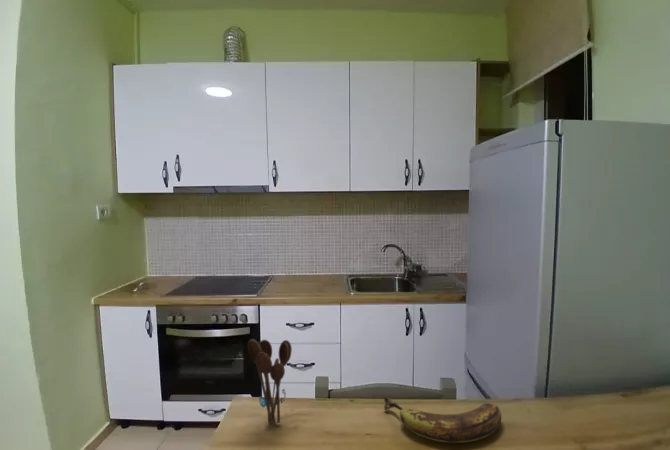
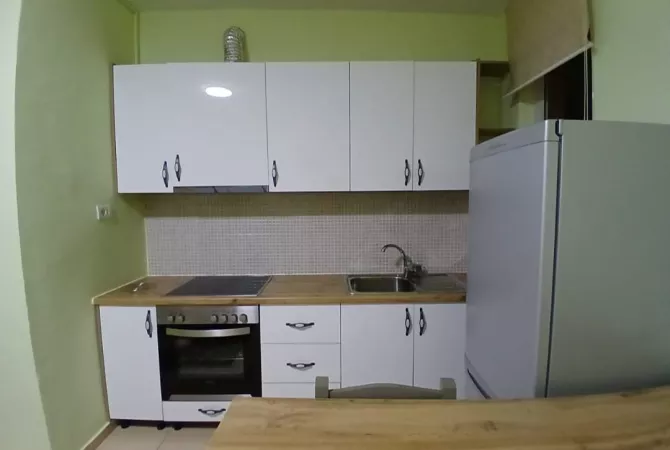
- banana [383,395,502,444]
- utensil holder [247,338,293,428]
